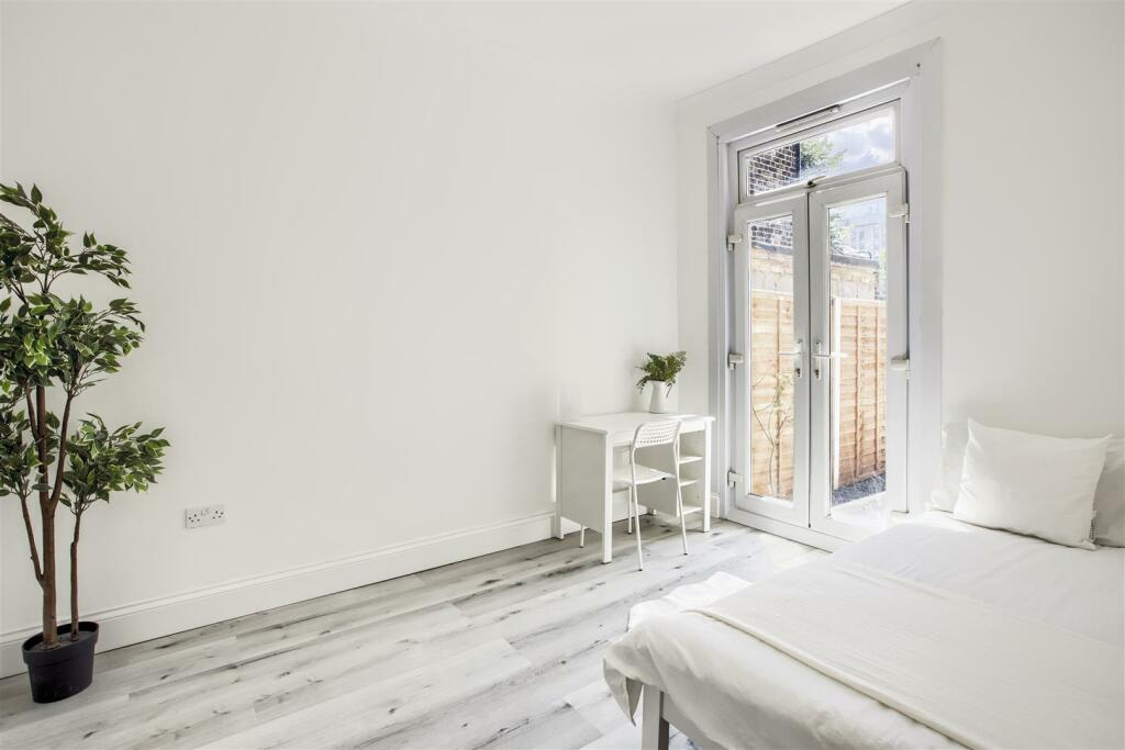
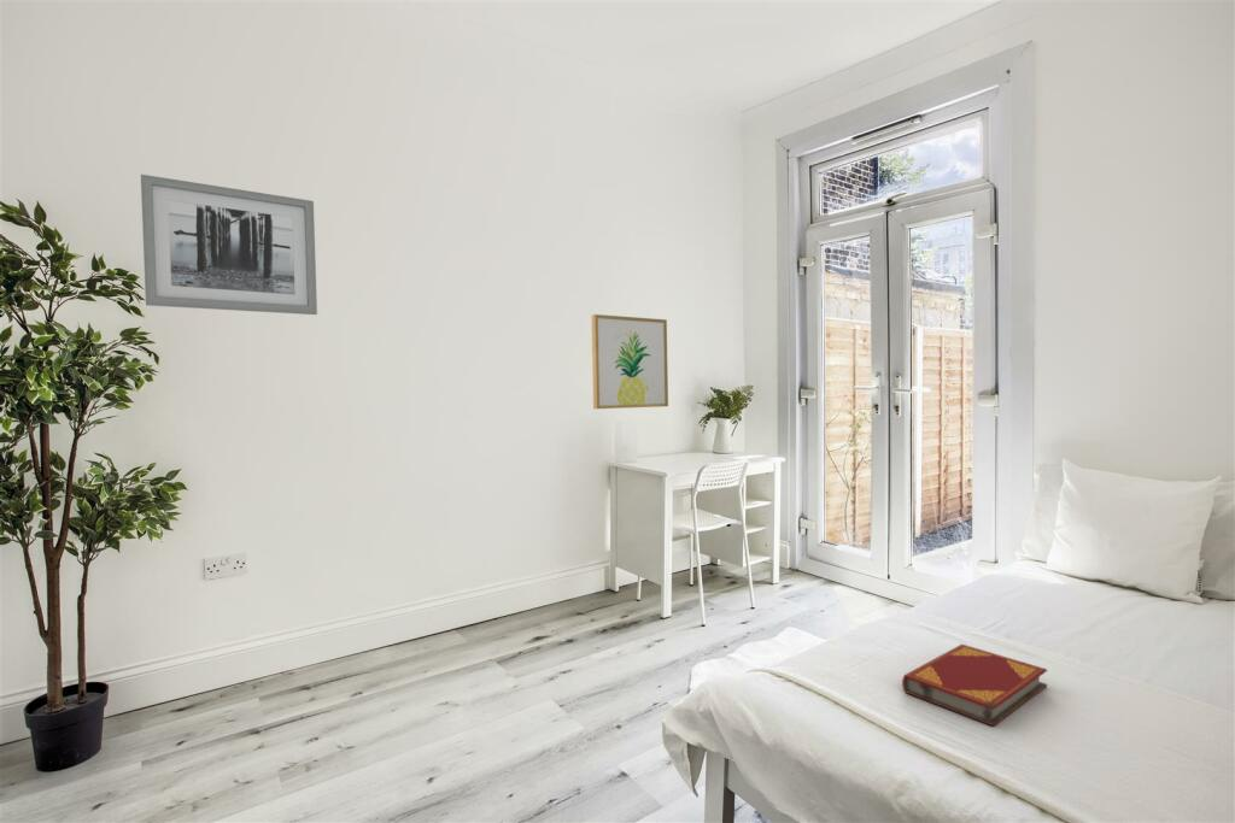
+ wall art [591,313,669,410]
+ wall art [140,174,318,316]
+ hardback book [901,643,1048,728]
